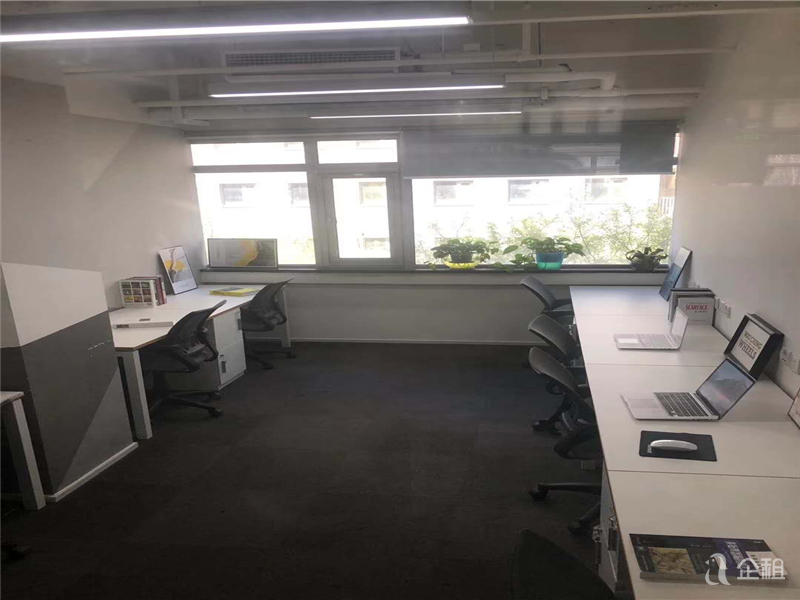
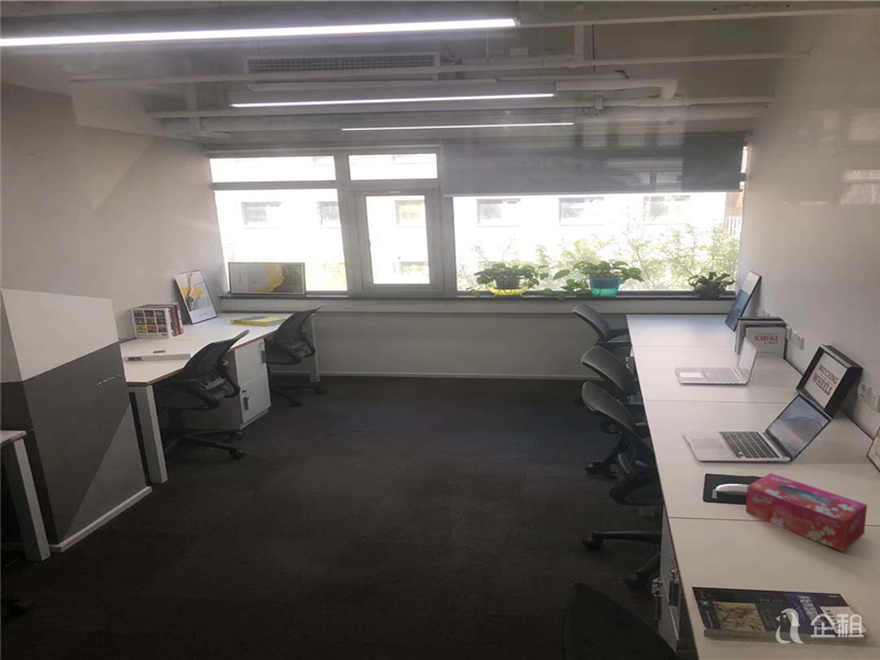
+ tissue box [745,472,868,552]
